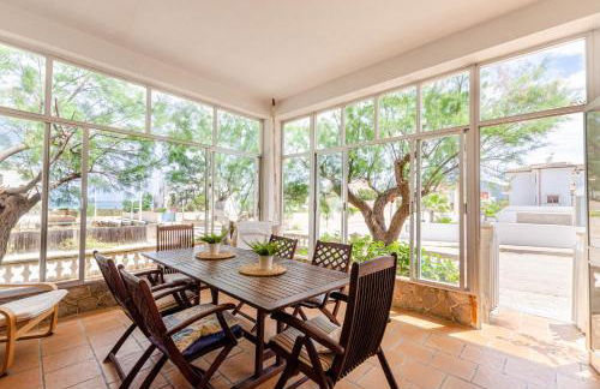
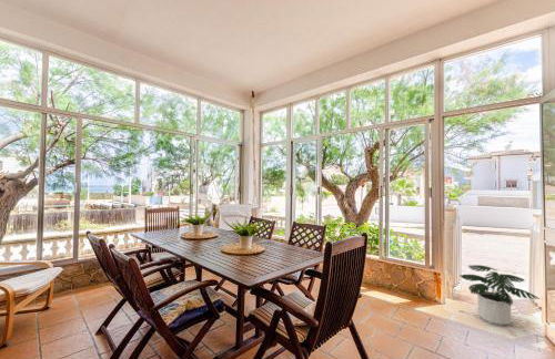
+ potted plant [460,264,541,327]
